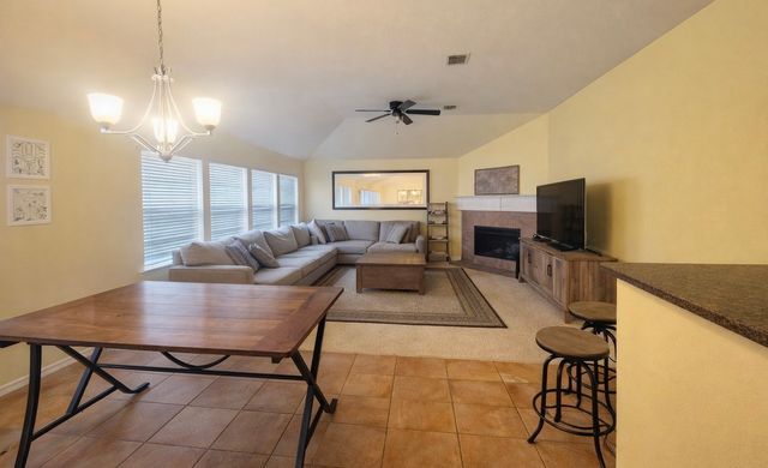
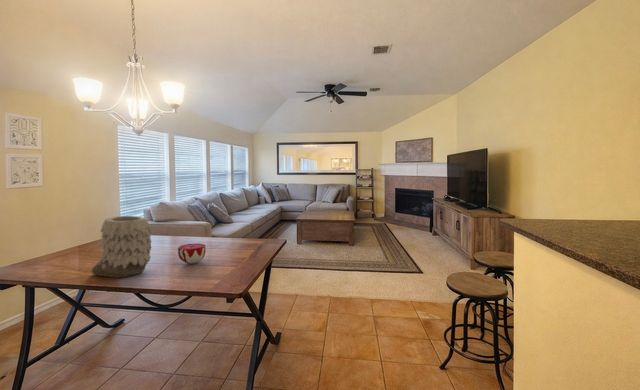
+ vase [91,215,153,278]
+ decorative bowl [177,243,207,265]
